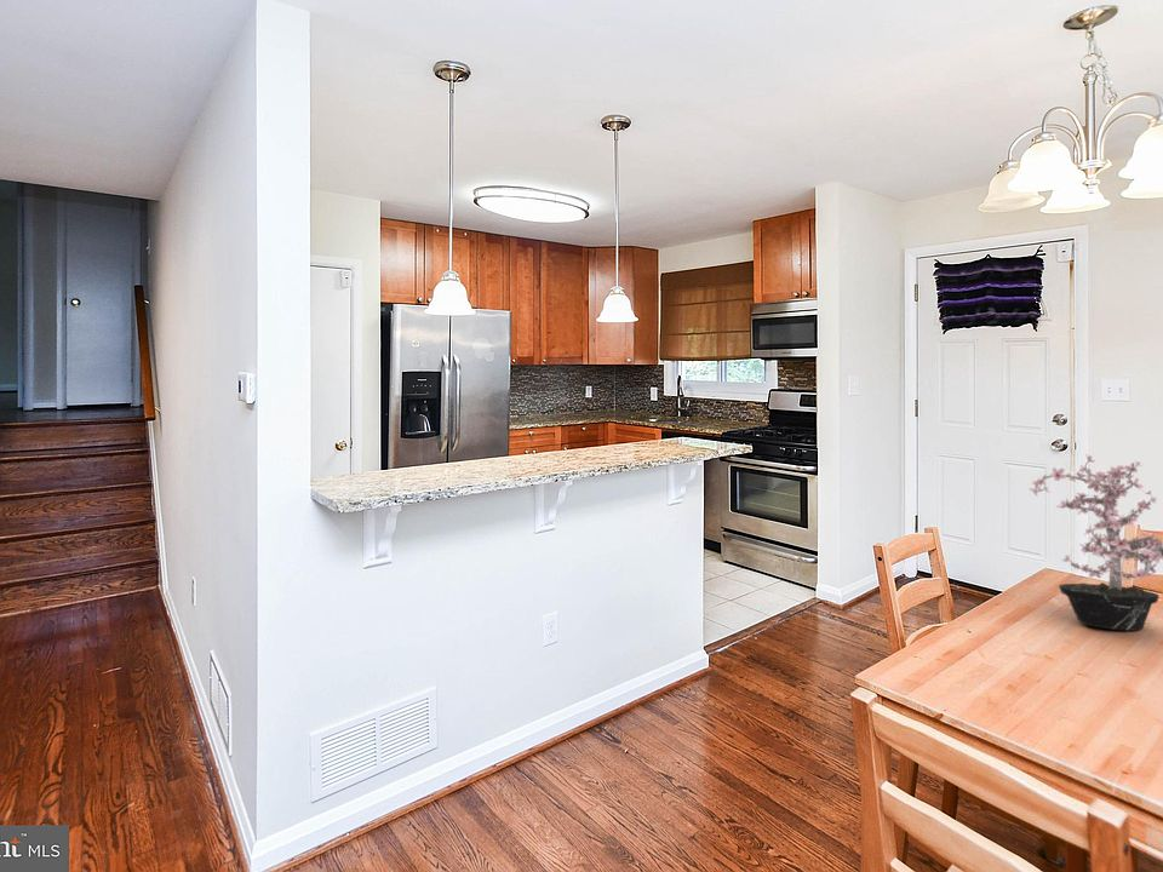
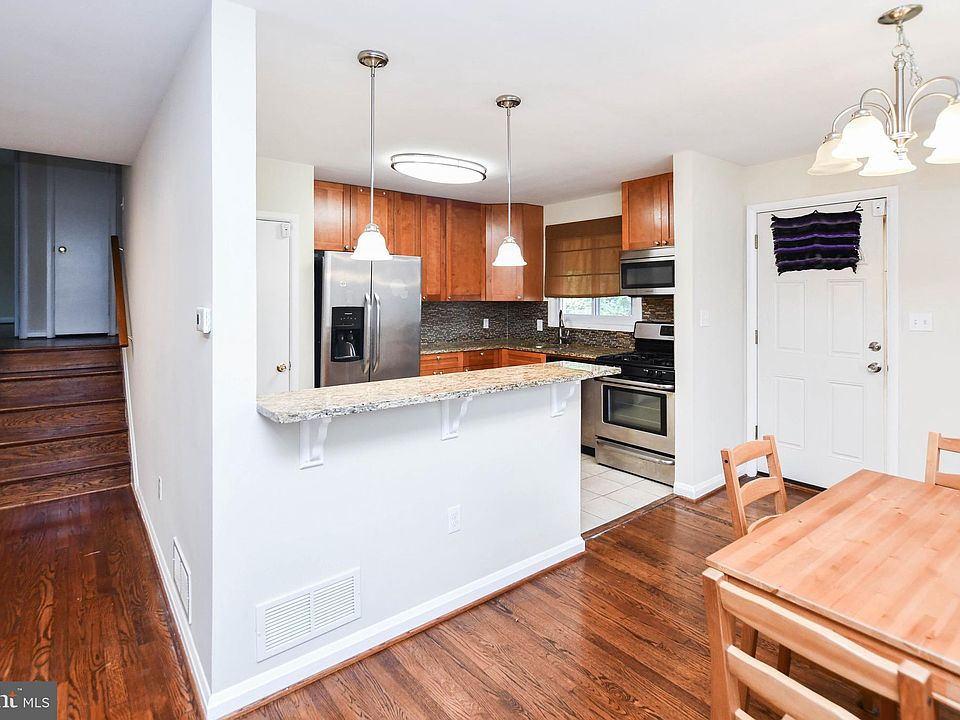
- potted plant [1029,454,1163,632]
